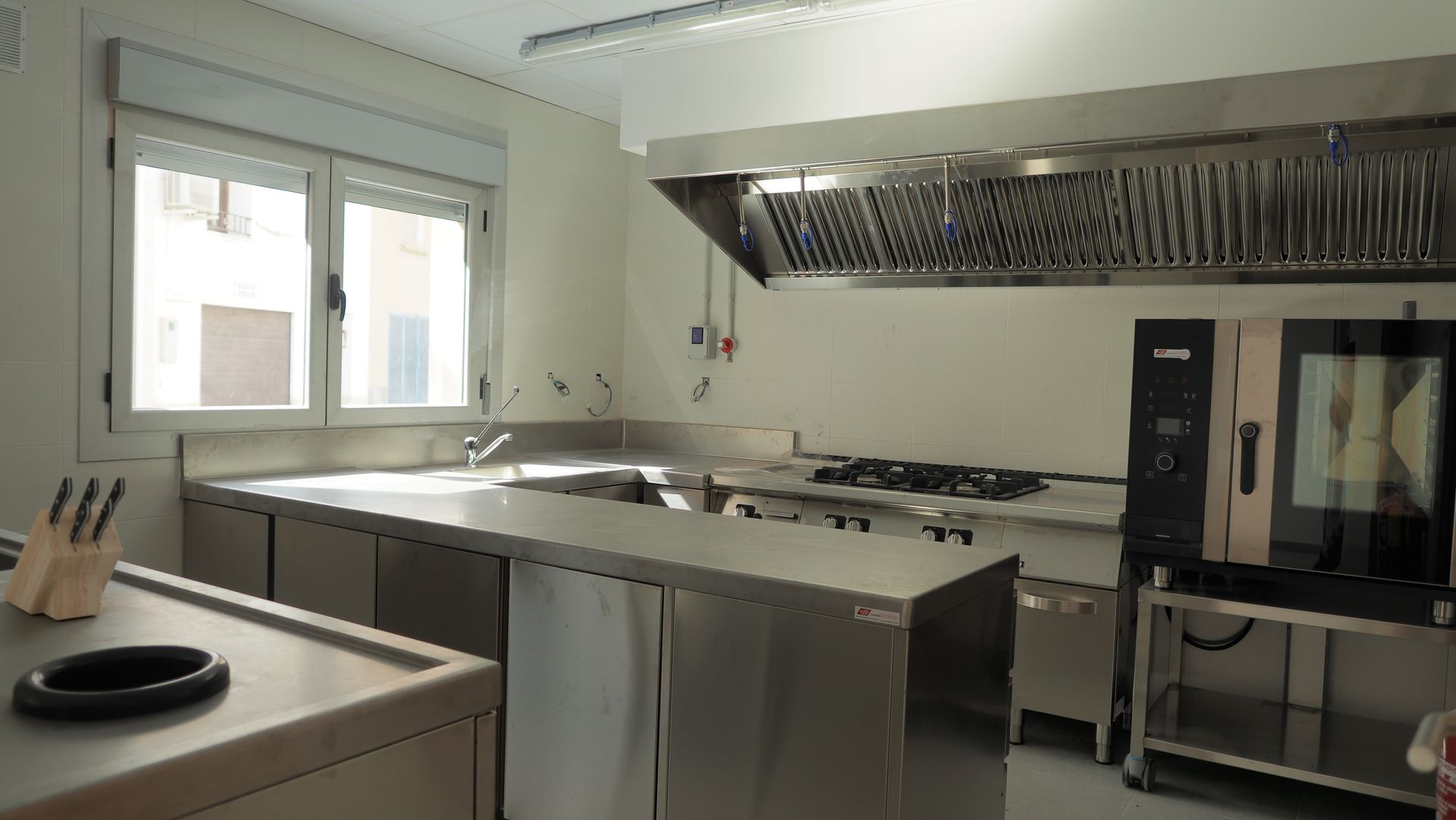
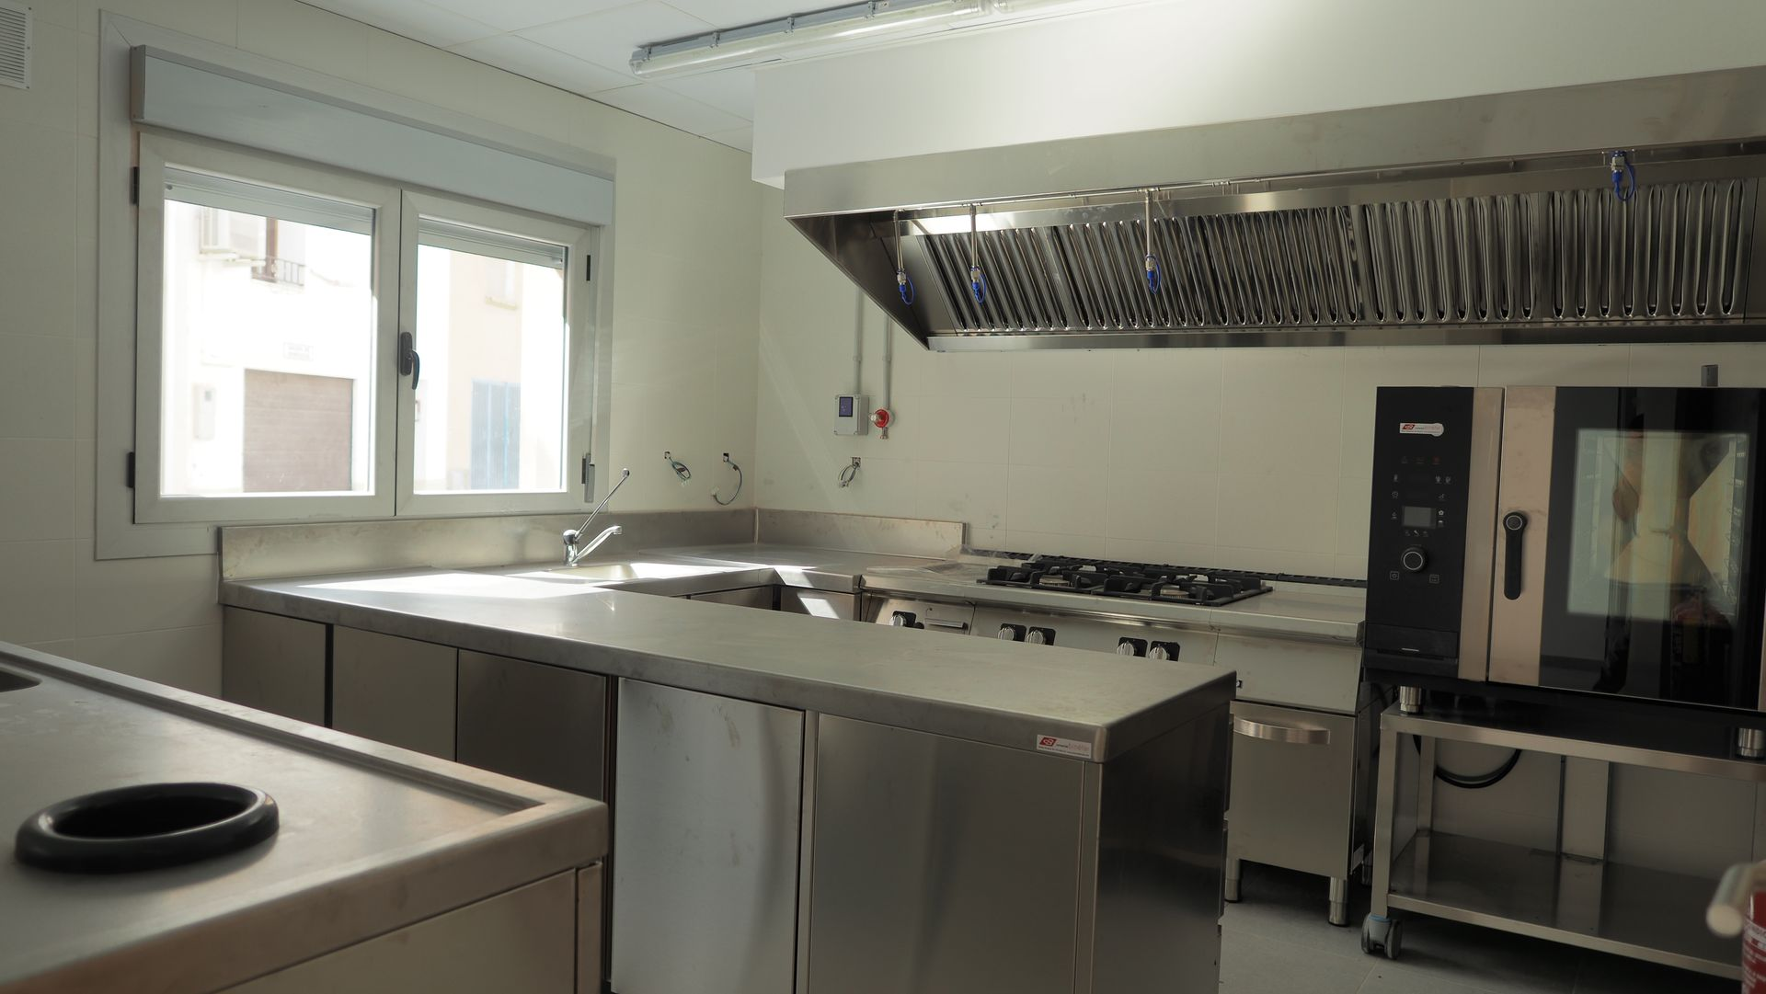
- knife block [2,476,126,621]
